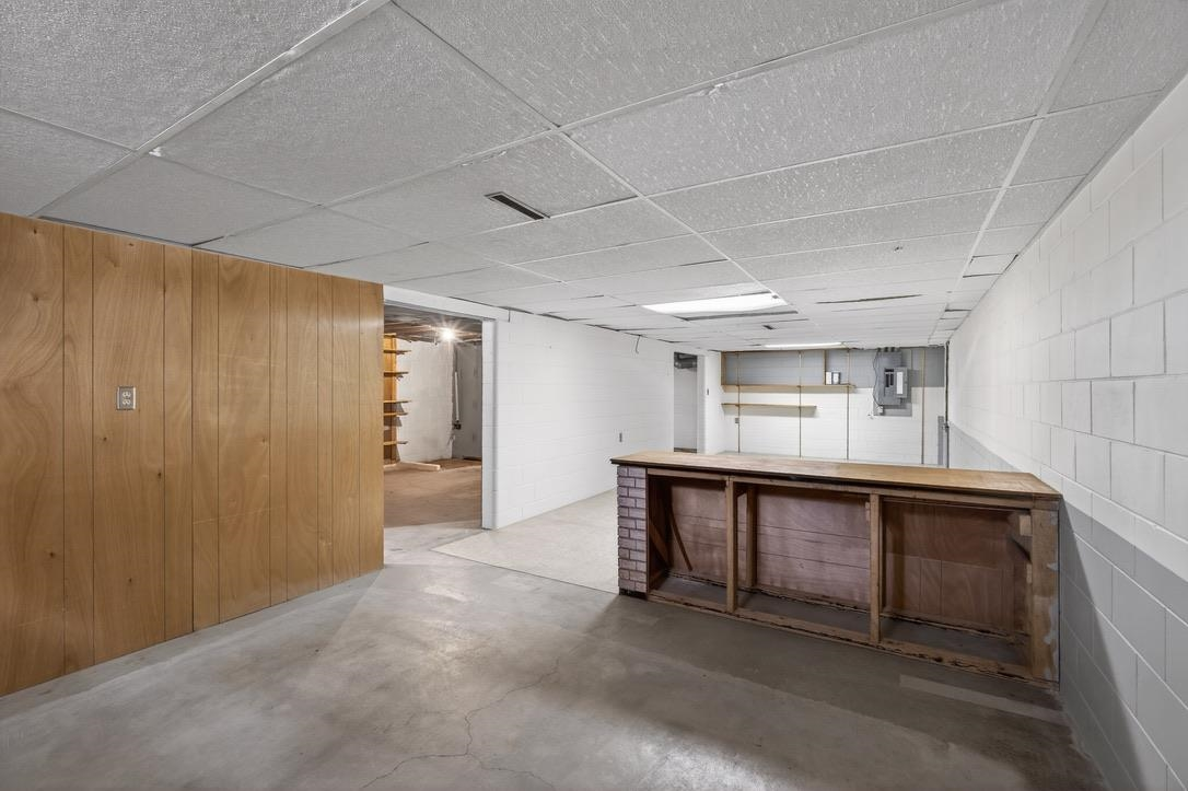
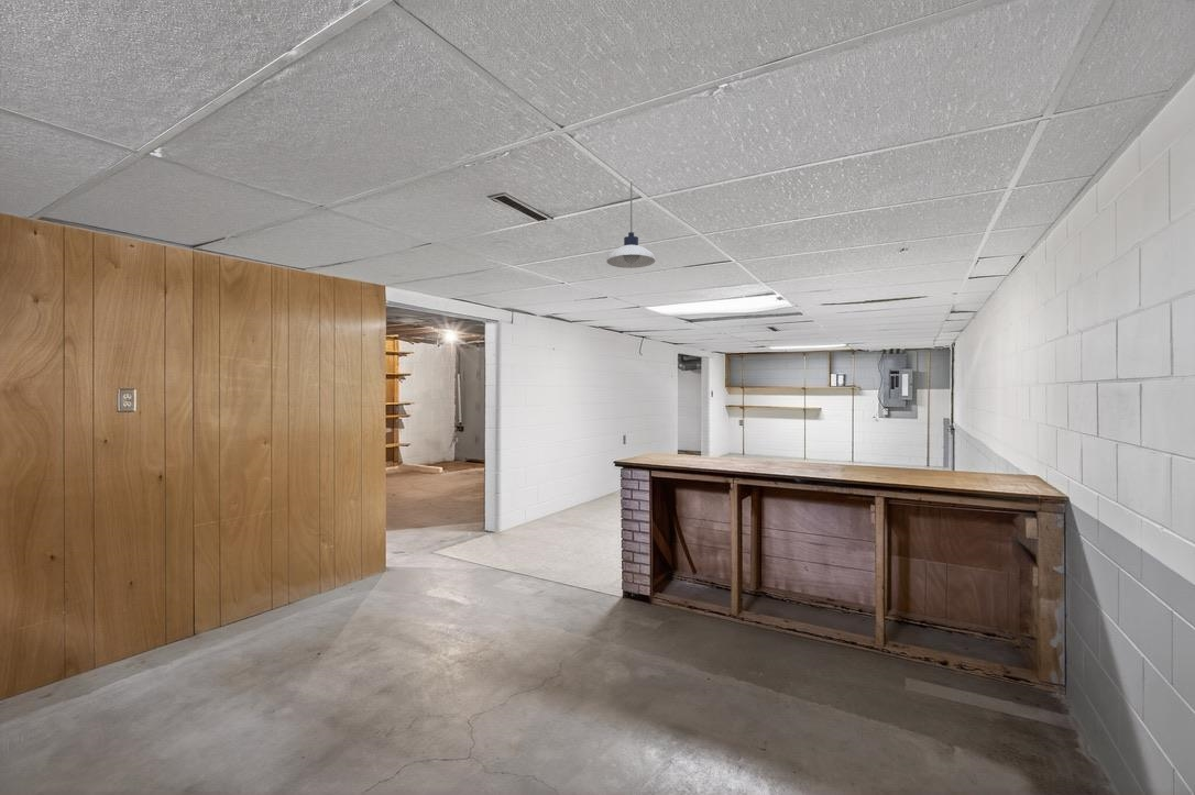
+ pendant light [605,180,657,269]
